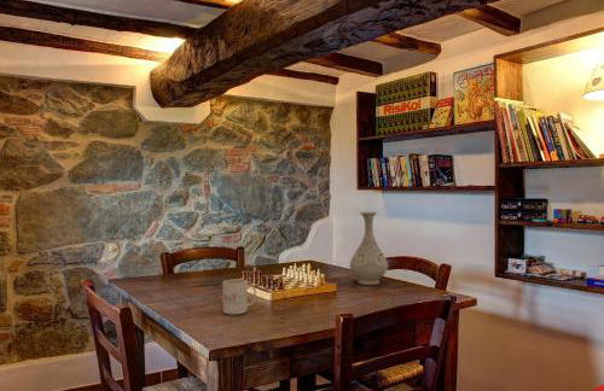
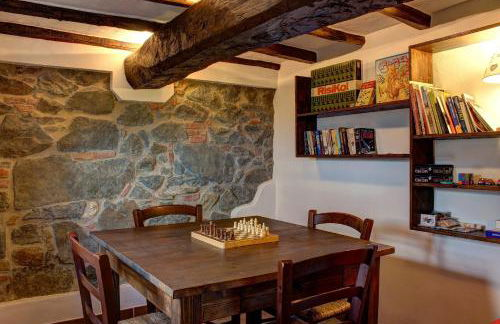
- vase [349,211,389,286]
- mug [221,278,257,316]
